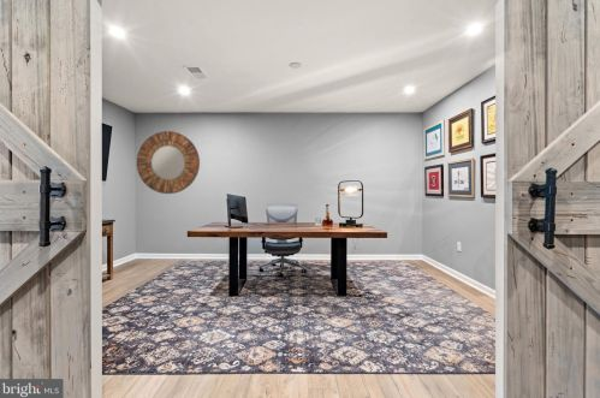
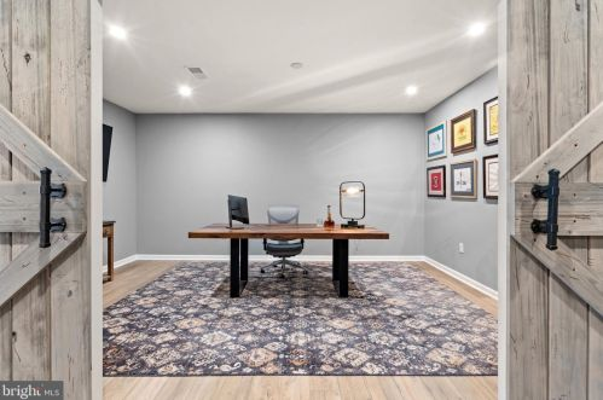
- home mirror [136,130,201,195]
